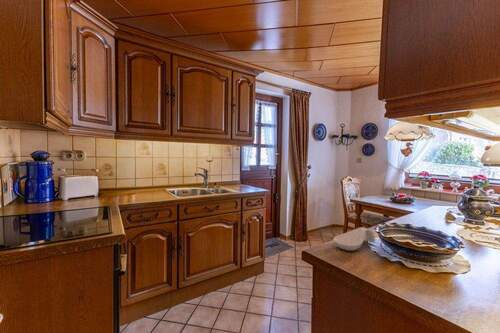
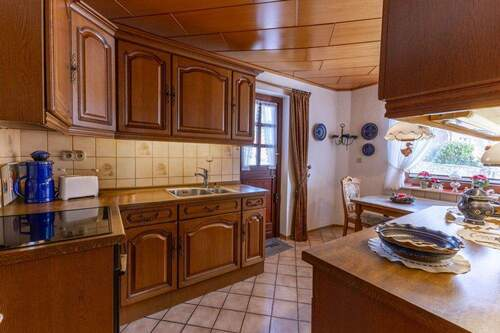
- spoon rest [333,227,376,252]
